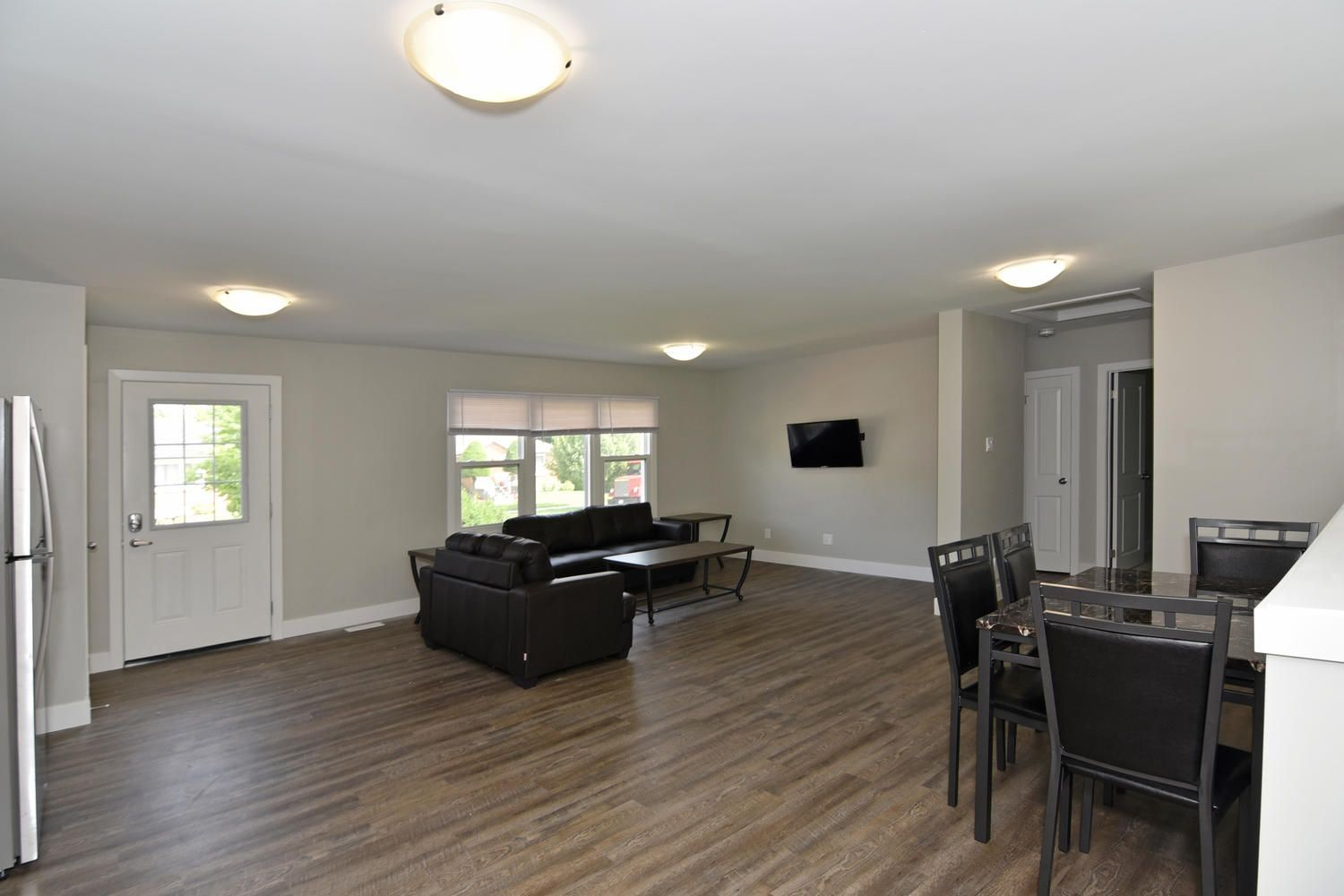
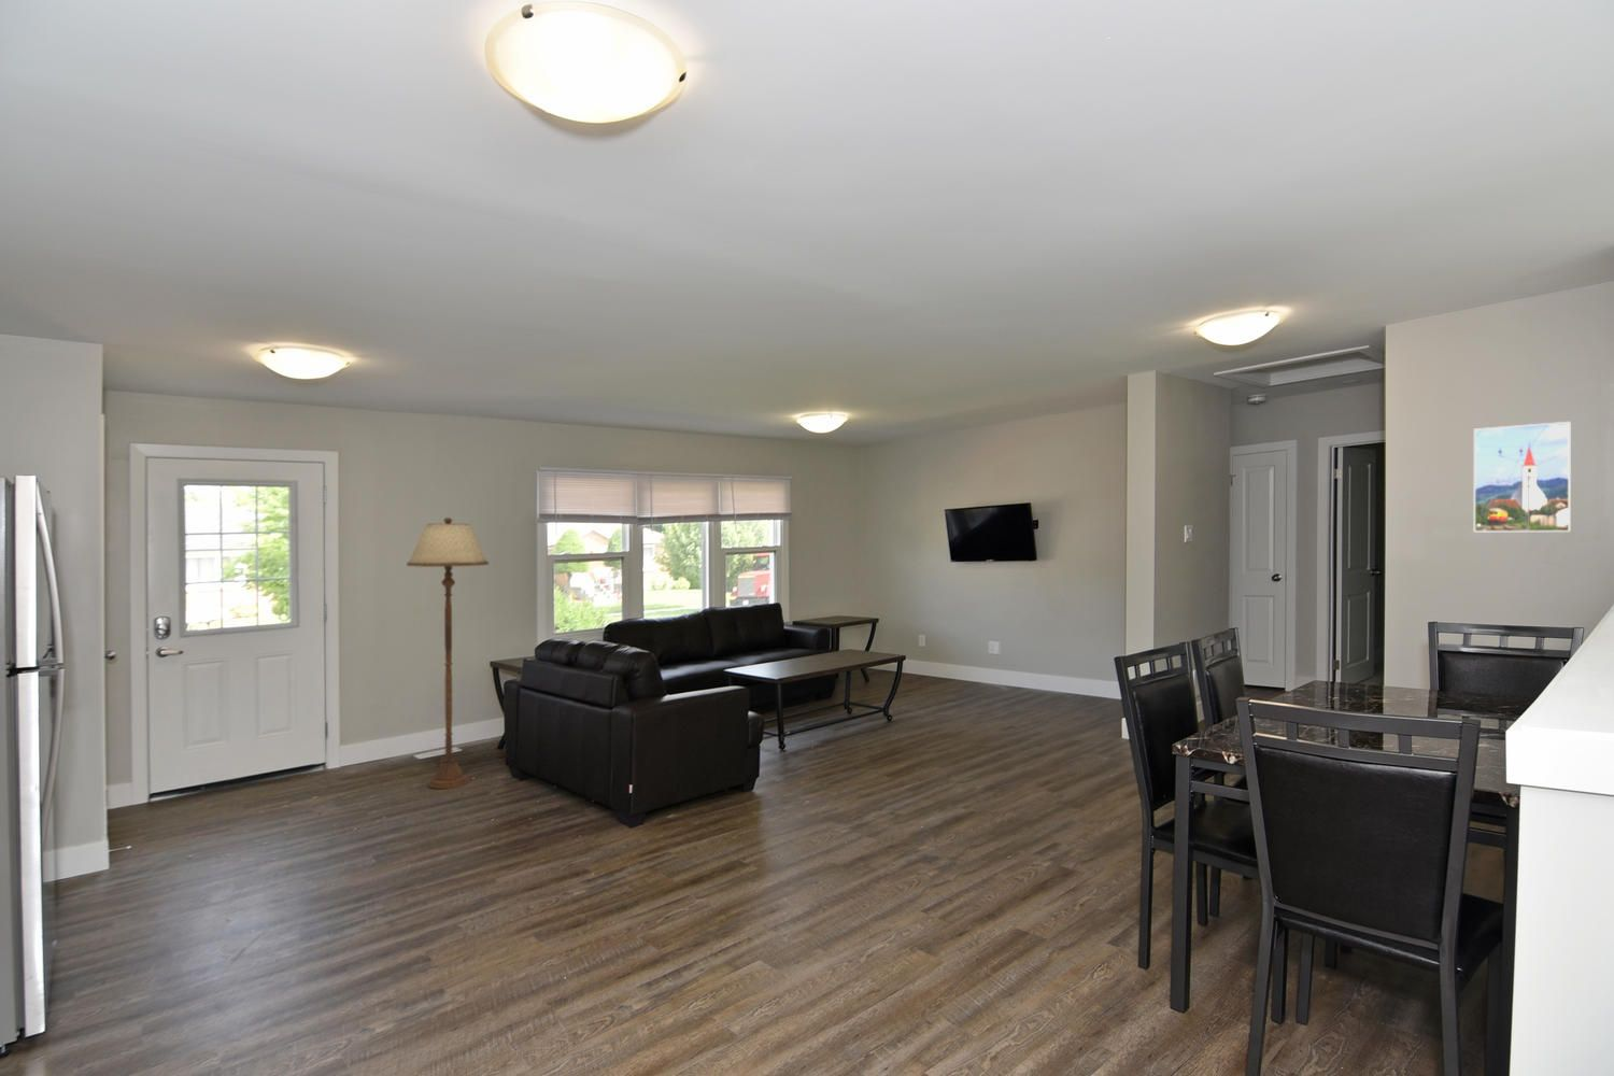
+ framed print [1473,420,1572,533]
+ floor lamp [406,516,490,790]
